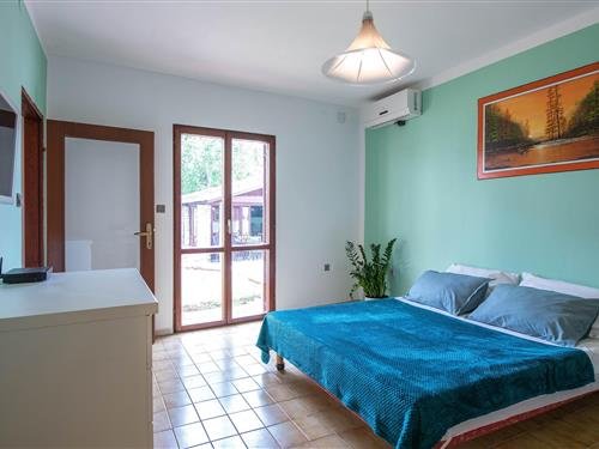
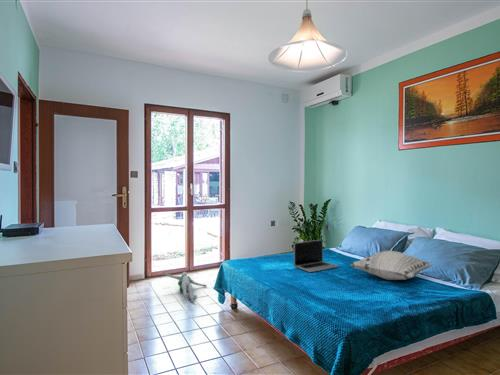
+ laptop [293,239,340,273]
+ backpack [161,271,208,303]
+ decorative pillow [350,250,434,281]
